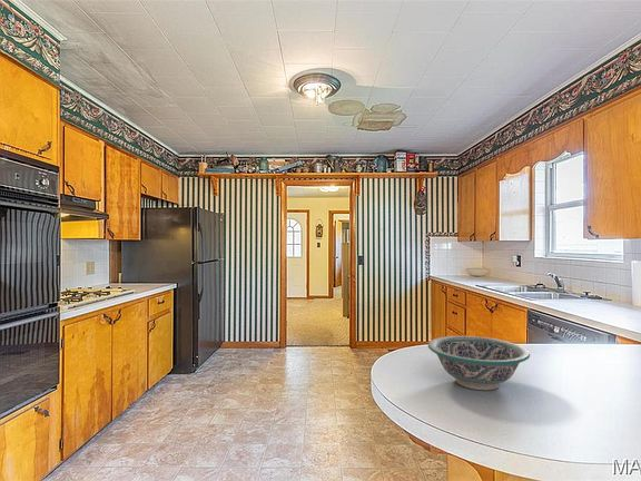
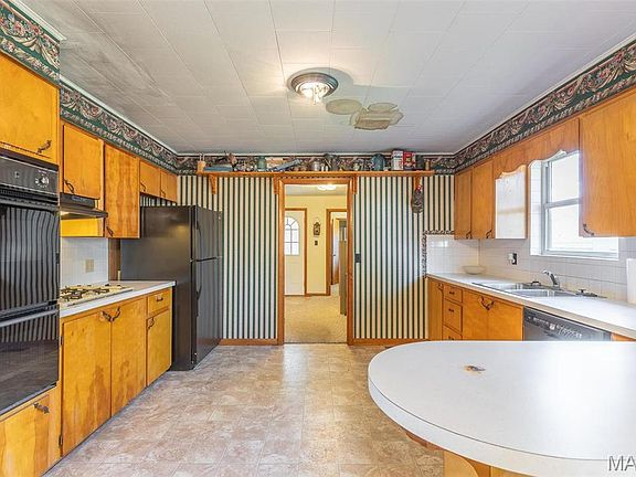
- bowl [427,335,531,391]
